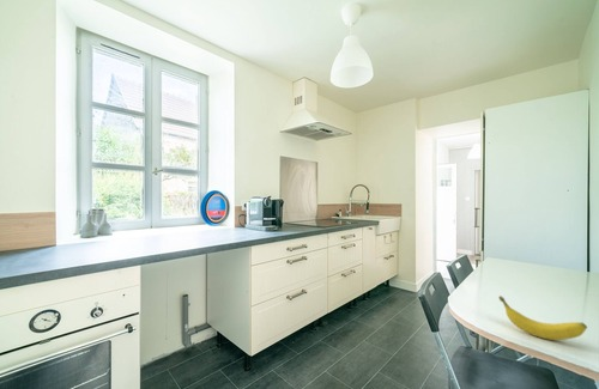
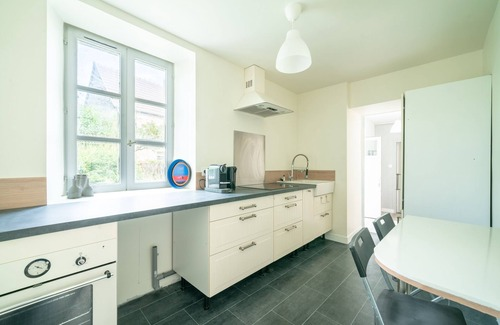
- banana [497,294,588,341]
